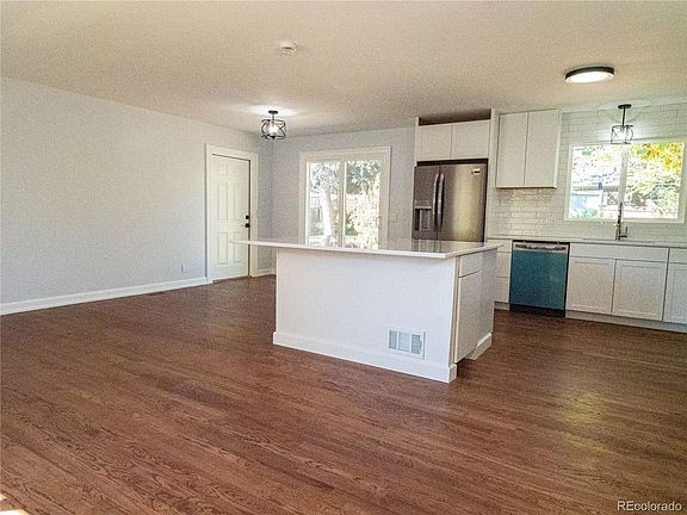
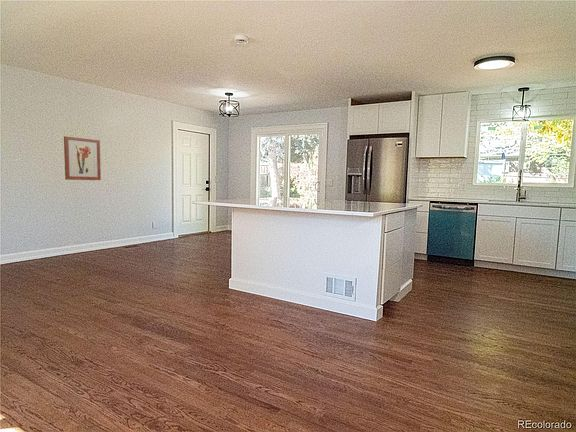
+ wall art [63,135,102,181]
